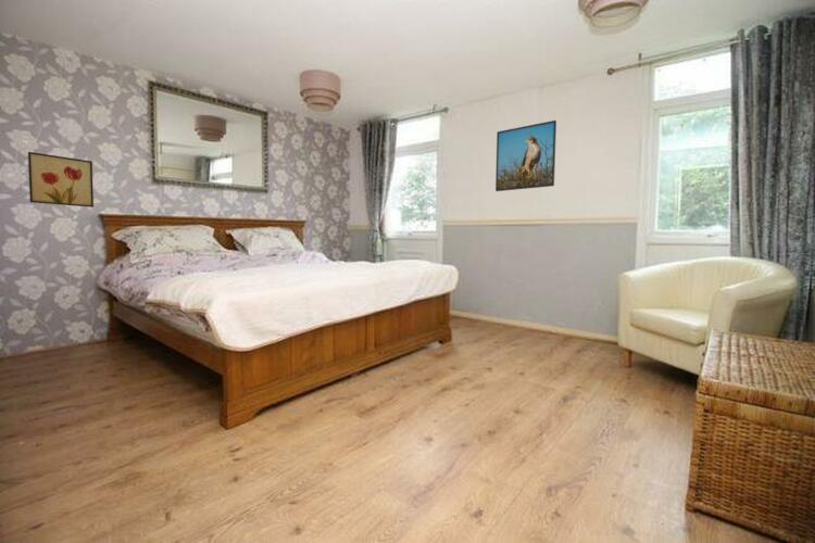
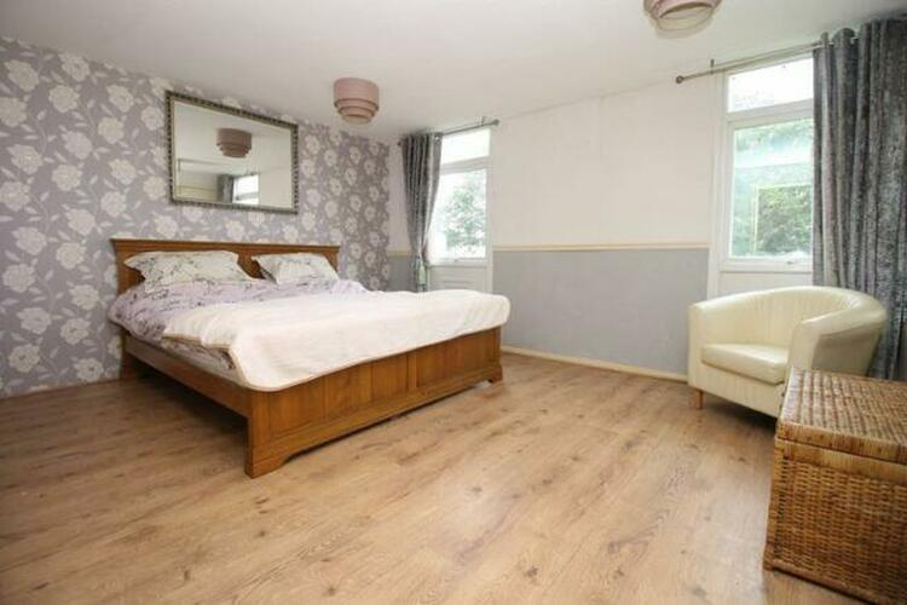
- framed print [494,119,557,192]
- wall art [27,151,95,209]
